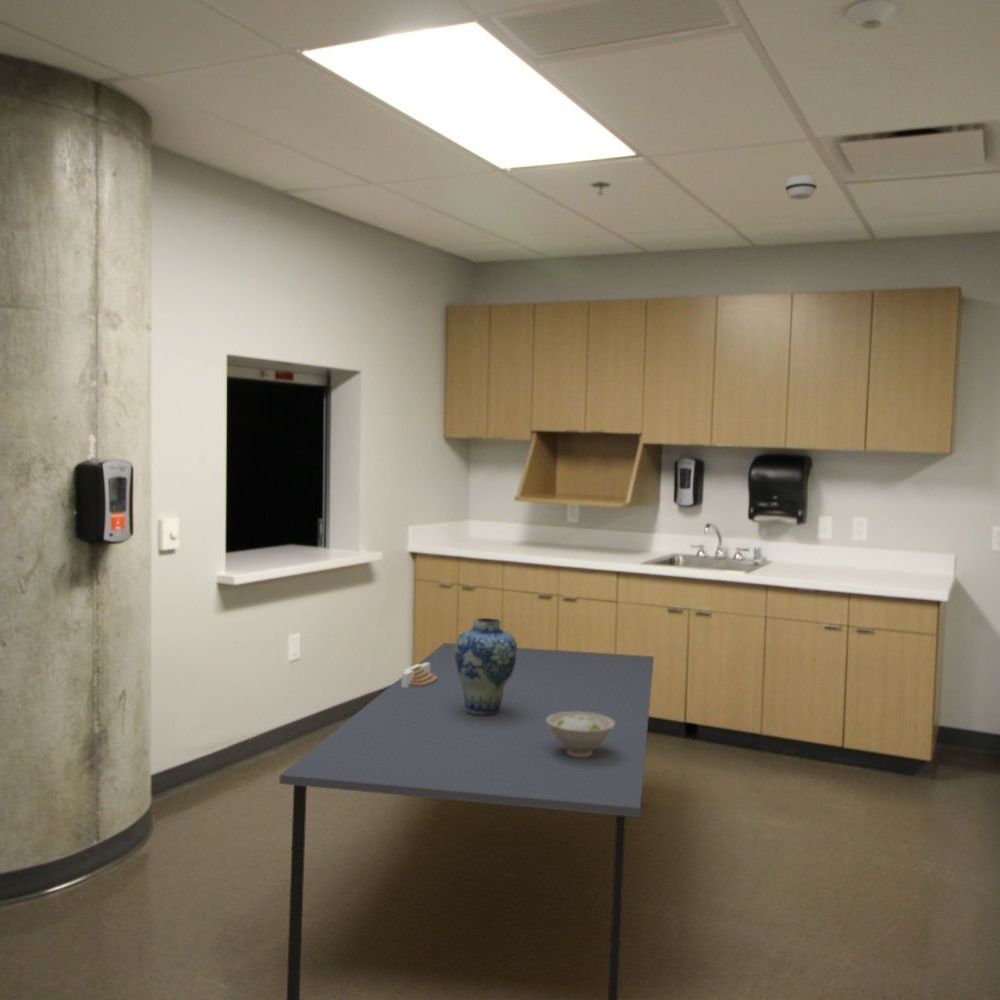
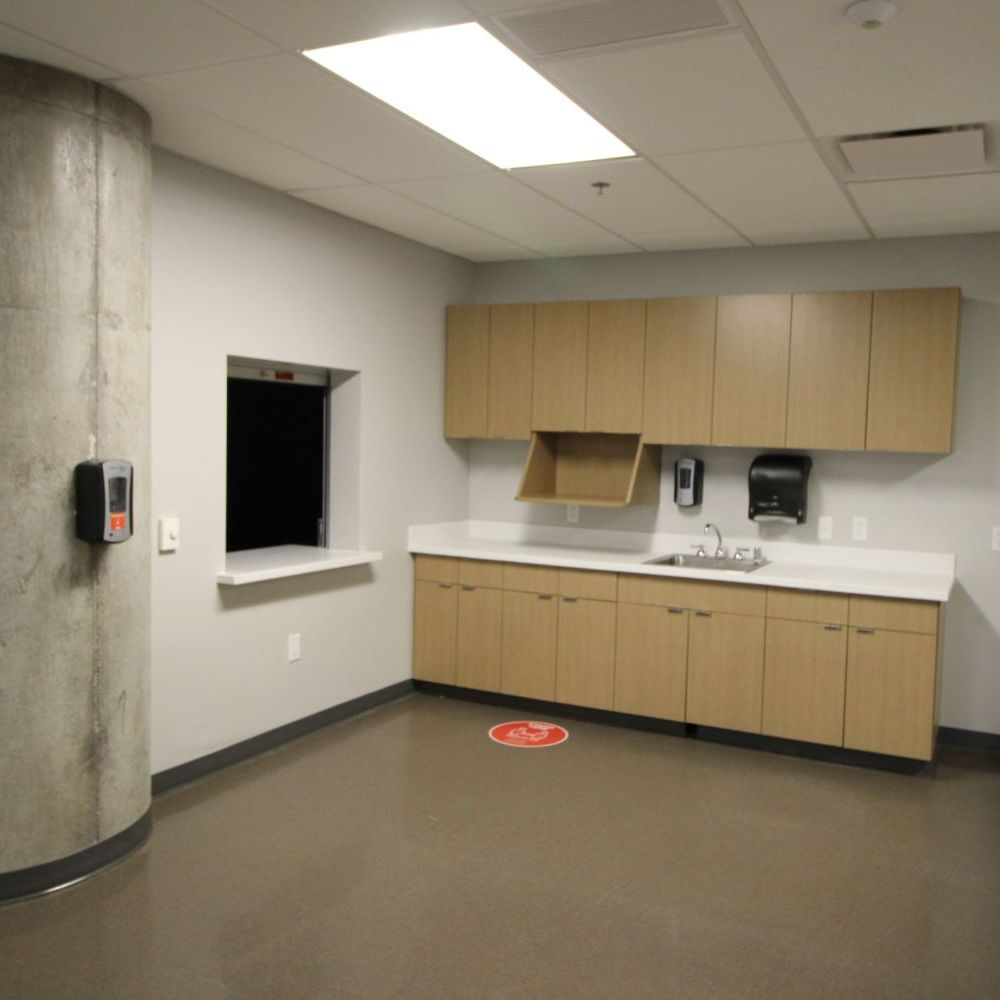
- smoke detector [784,174,818,201]
- bowl [546,712,615,756]
- vase [455,617,518,716]
- architectural model [401,663,437,688]
- dining table [278,642,655,1000]
